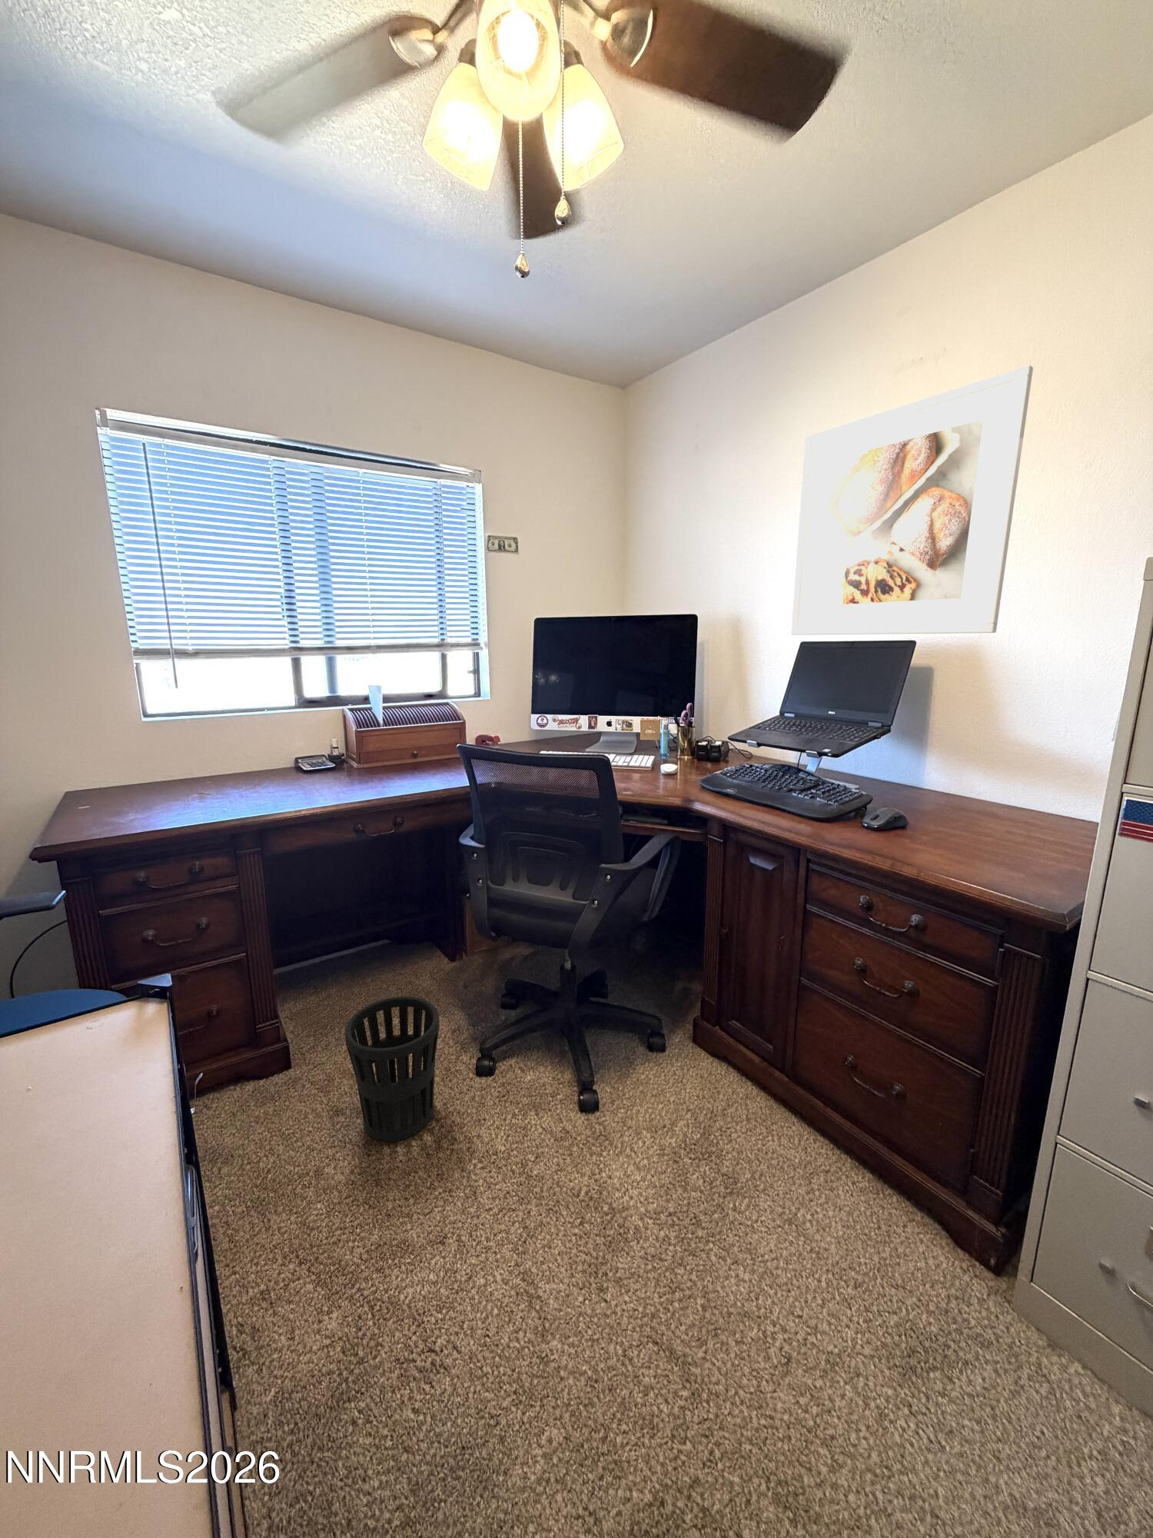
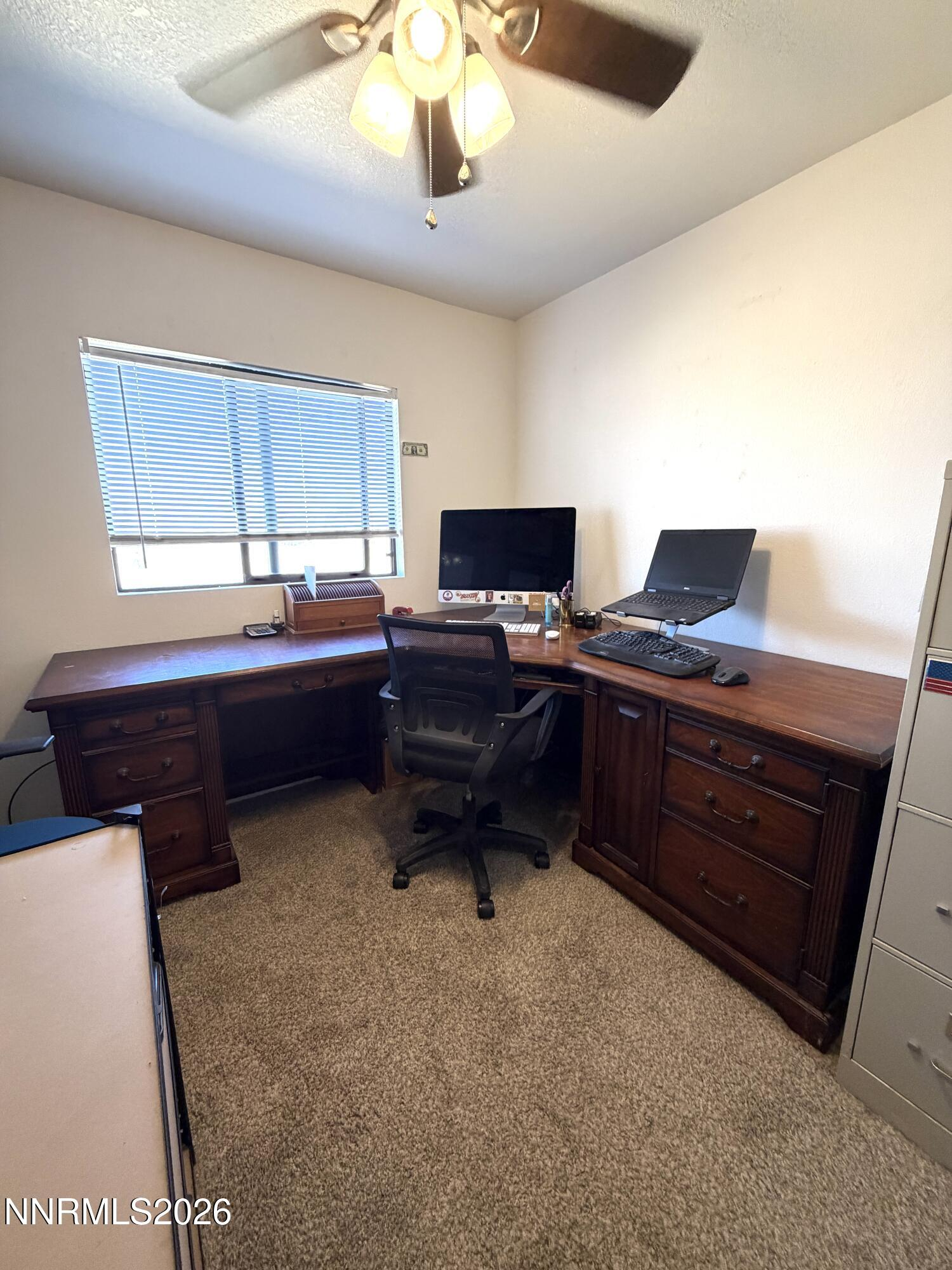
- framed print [790,365,1034,636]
- wastebasket [344,995,441,1143]
